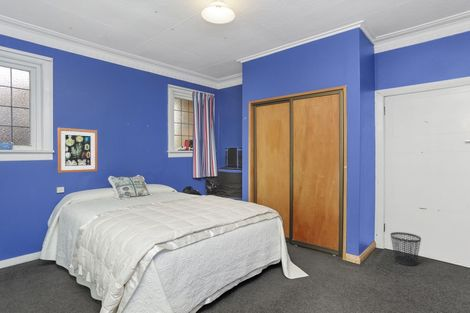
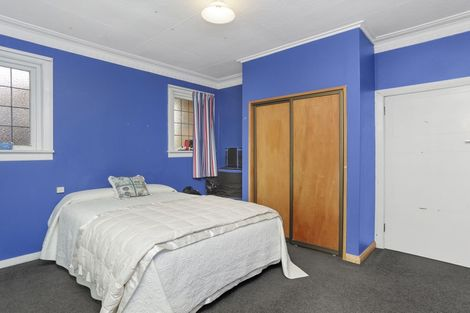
- wastebasket [390,231,422,267]
- wall art [57,127,98,174]
